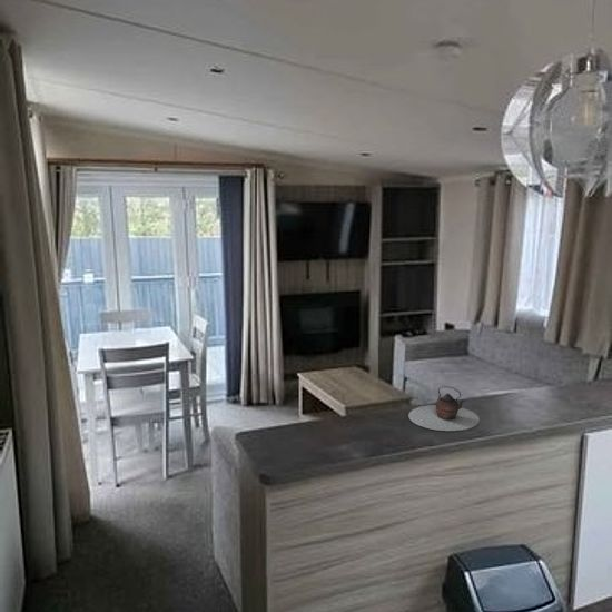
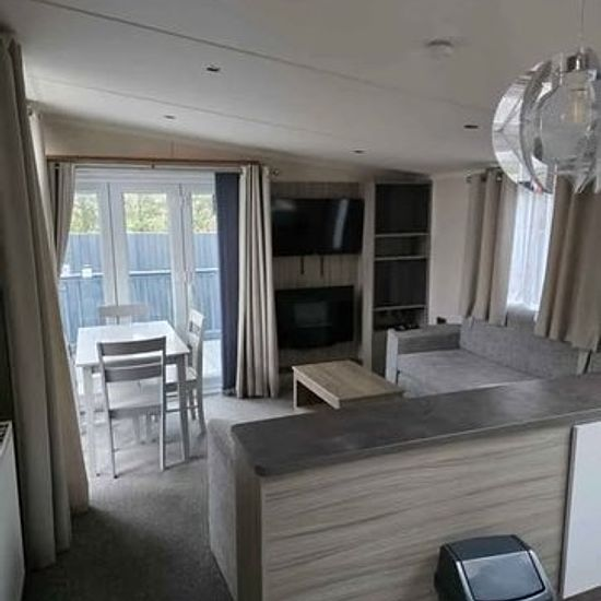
- teapot [407,385,481,432]
